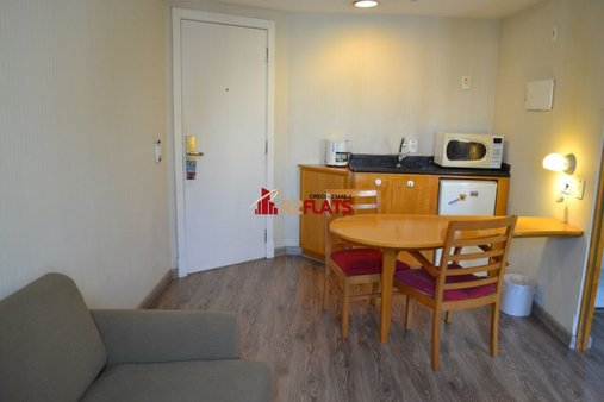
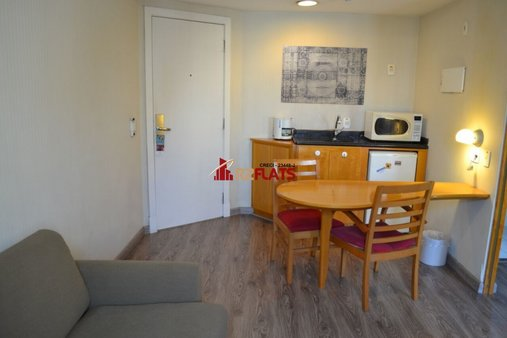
+ wall art [280,45,368,106]
